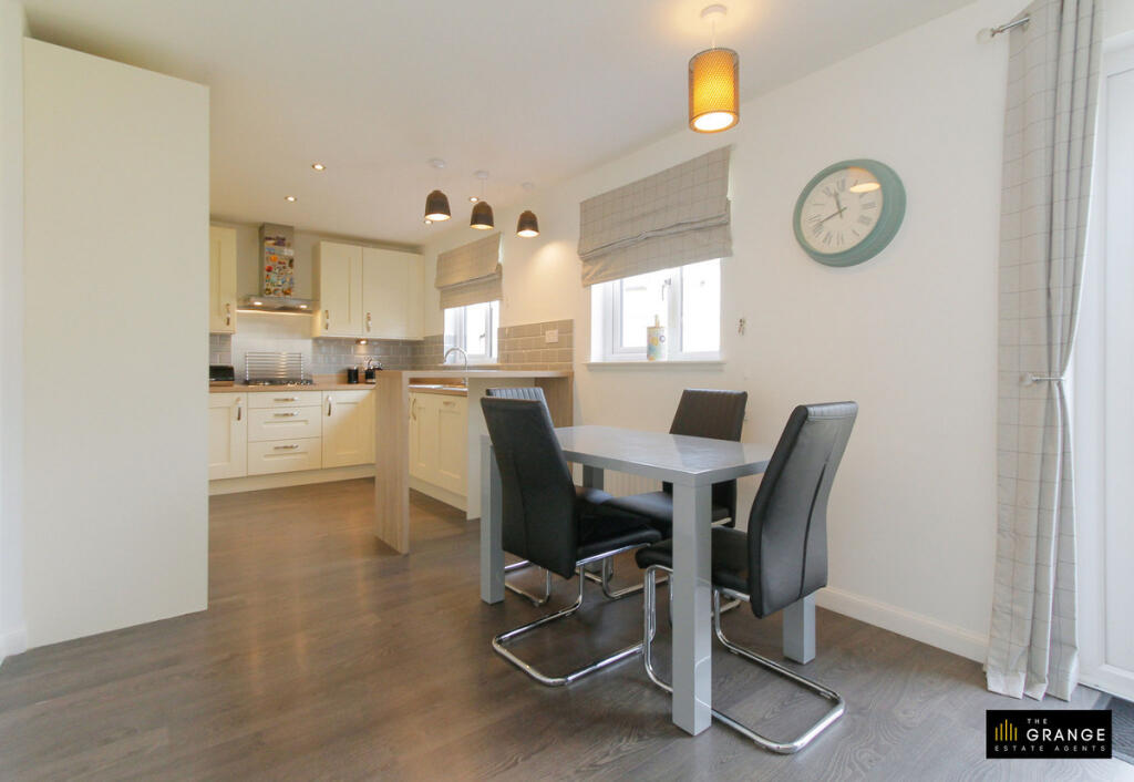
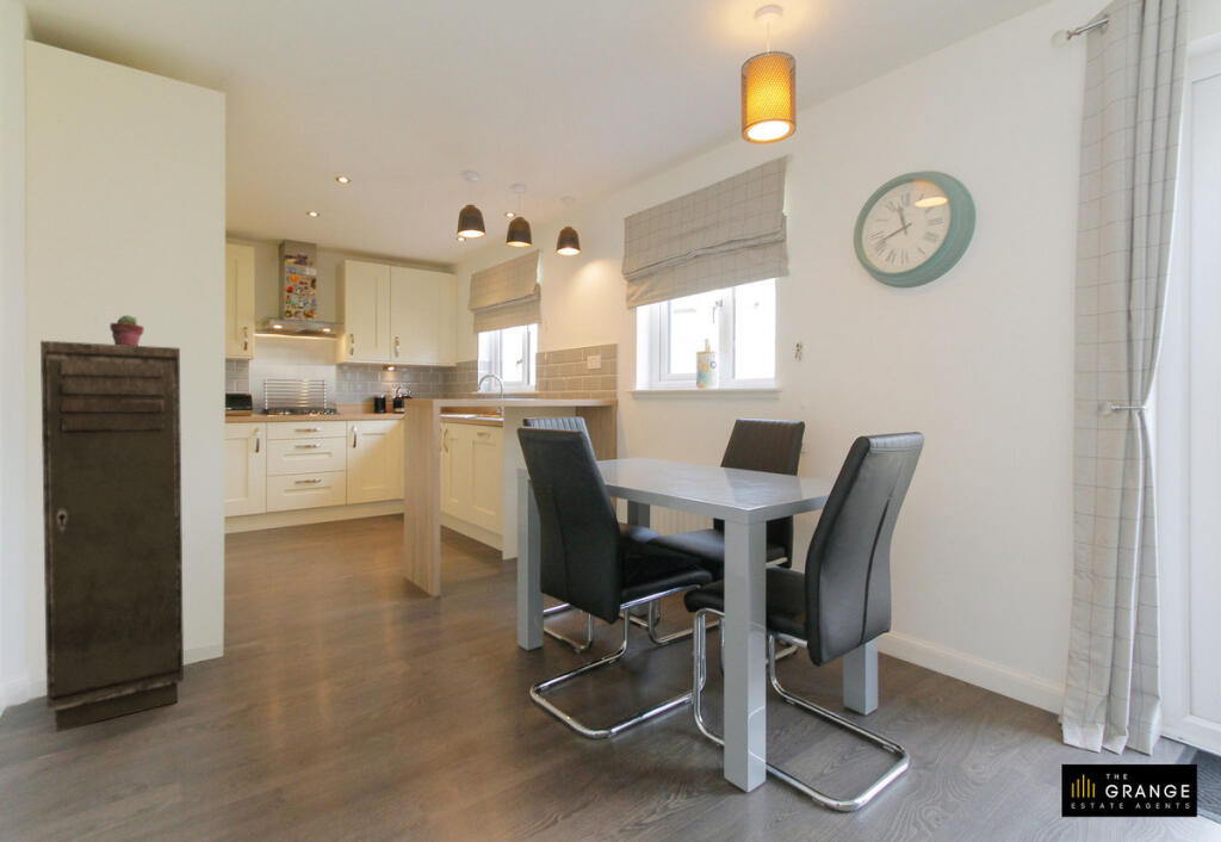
+ potted succulent [109,314,145,346]
+ storage cabinet [39,340,185,733]
